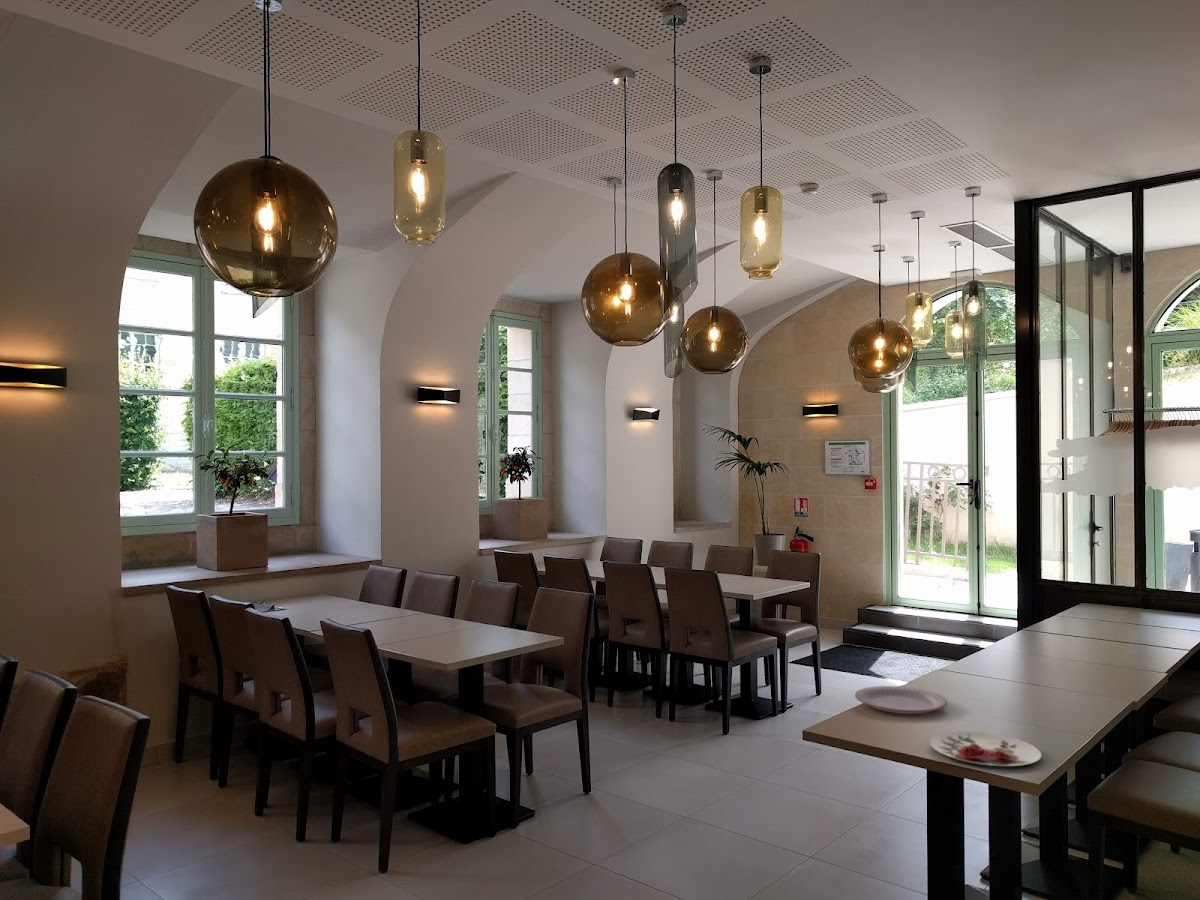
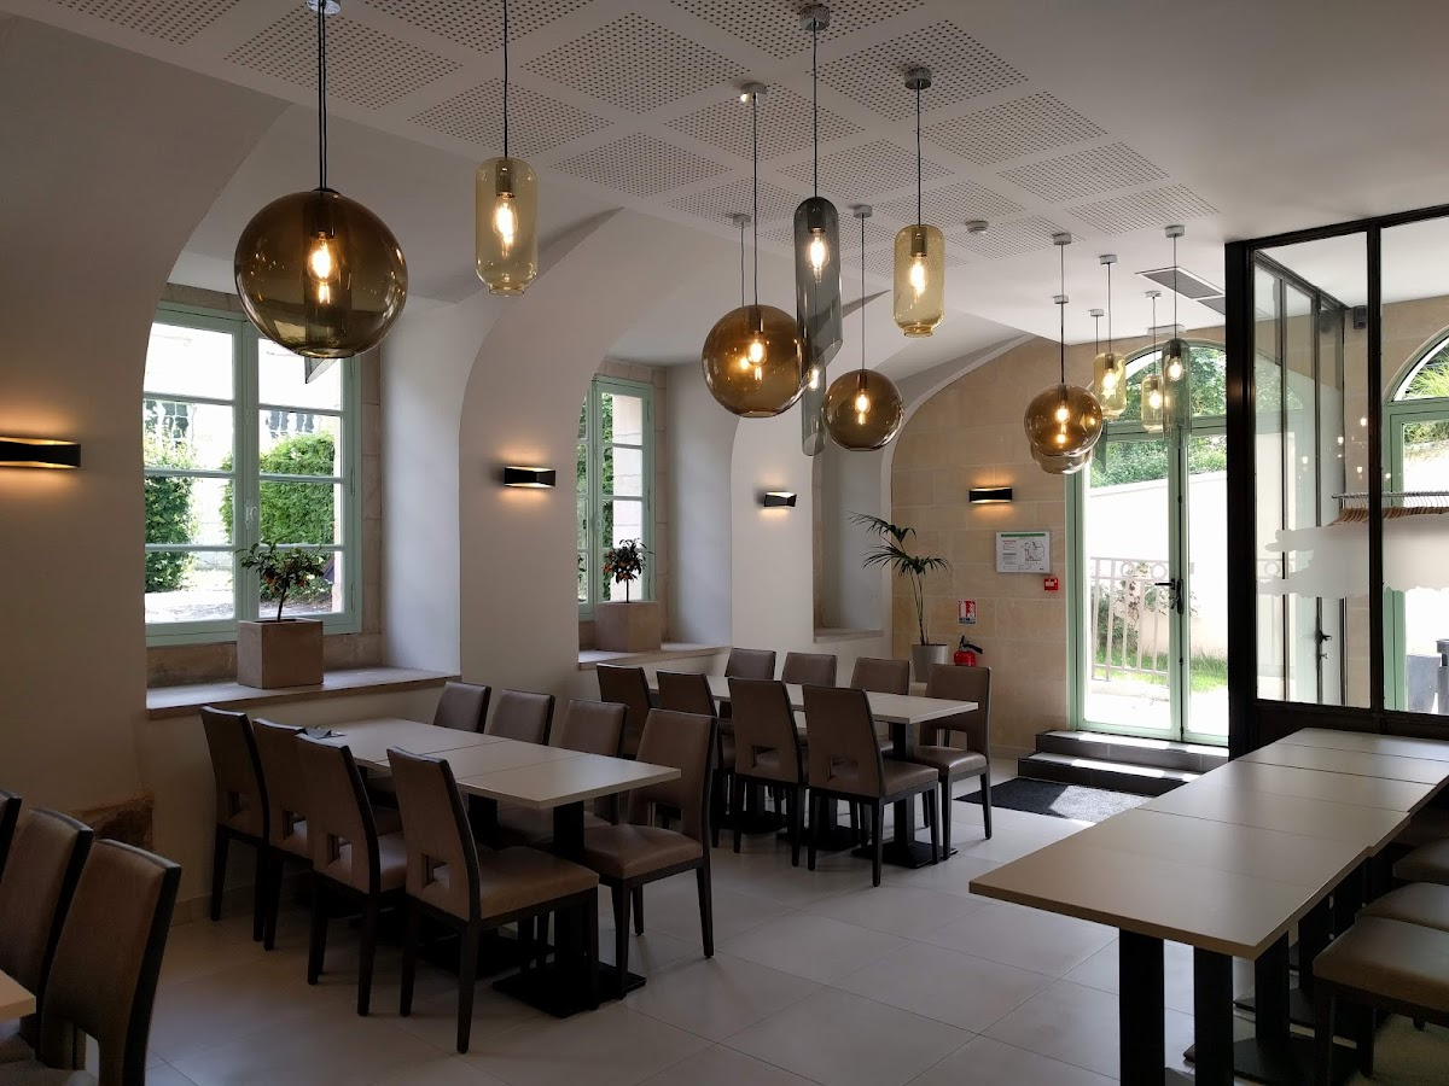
- plate [854,685,949,715]
- plate [929,730,1043,767]
